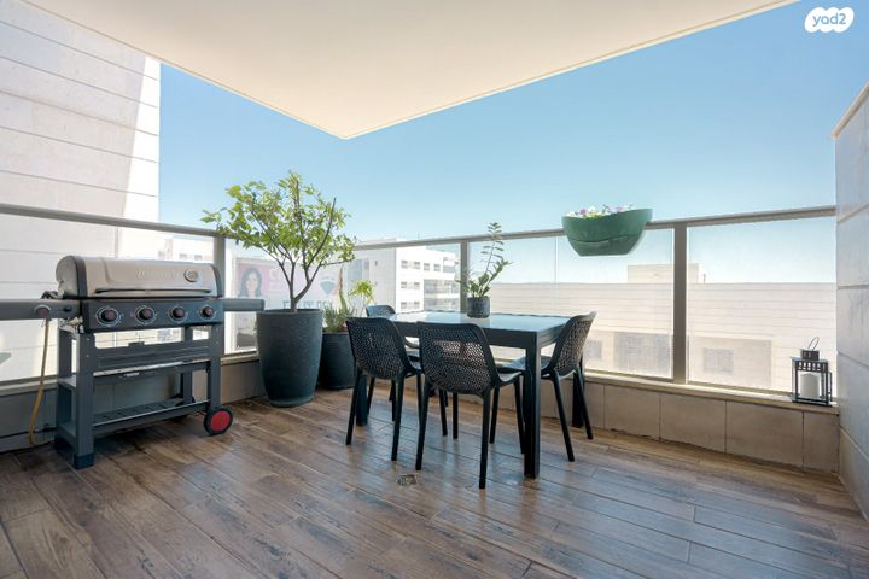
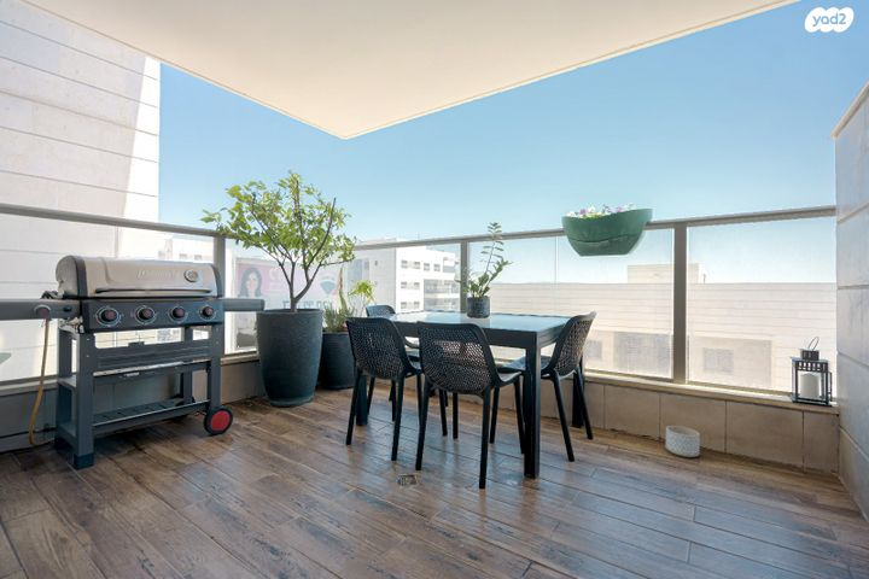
+ planter [665,425,701,458]
